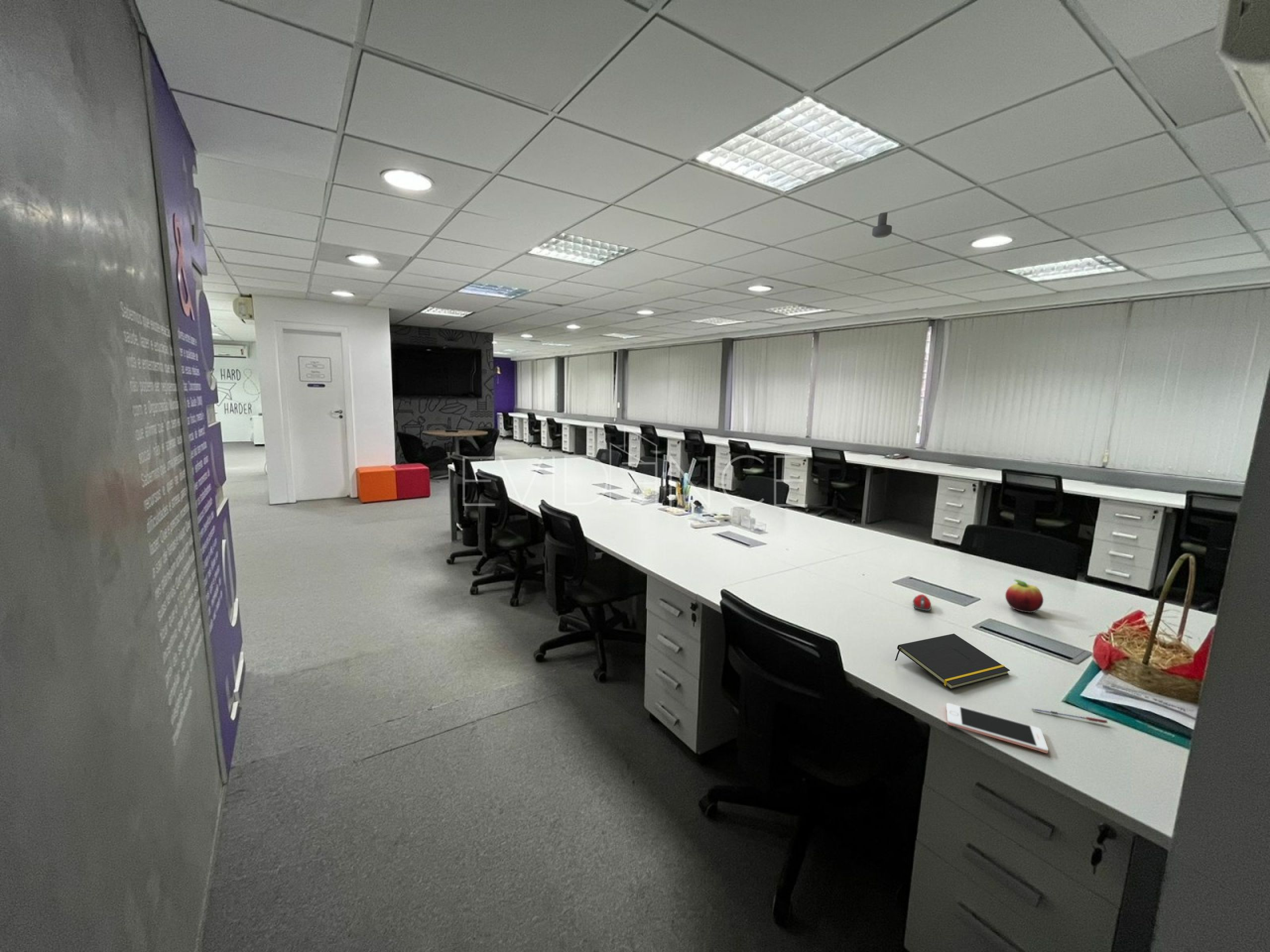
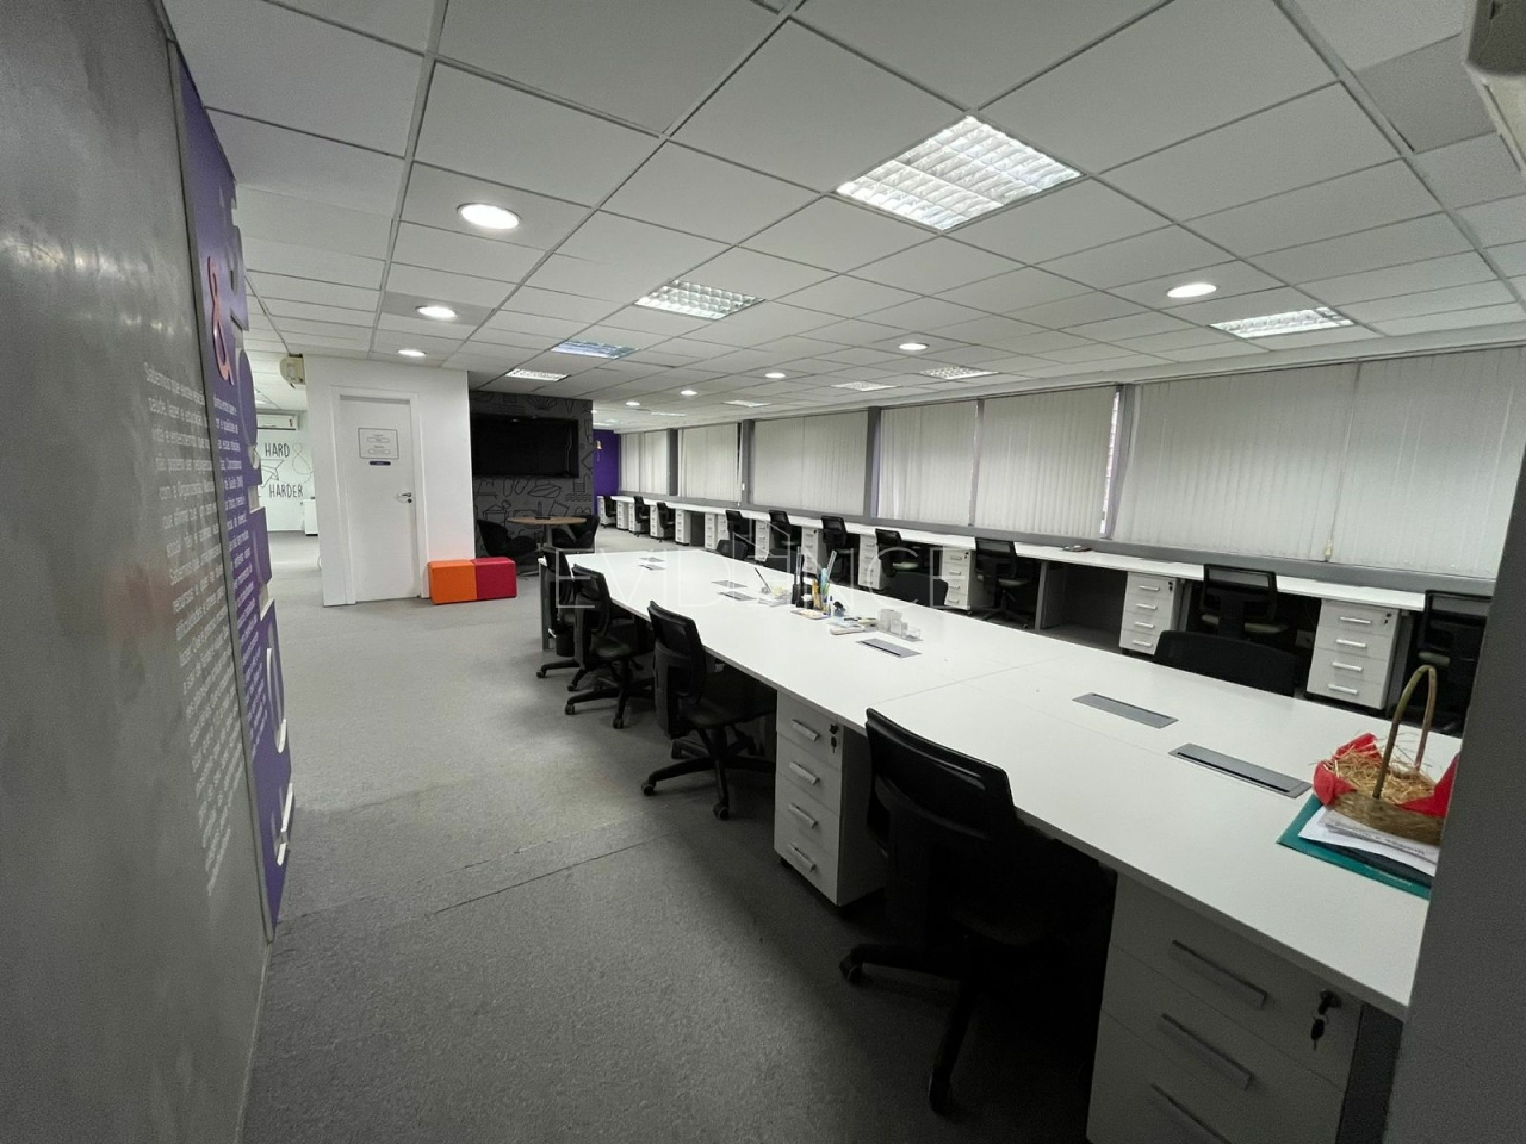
- pen [1031,708,1108,724]
- computer mouse [912,594,932,611]
- security camera [872,212,892,238]
- notepad [894,633,1011,690]
- fruit [1005,579,1044,613]
- cell phone [946,703,1049,754]
